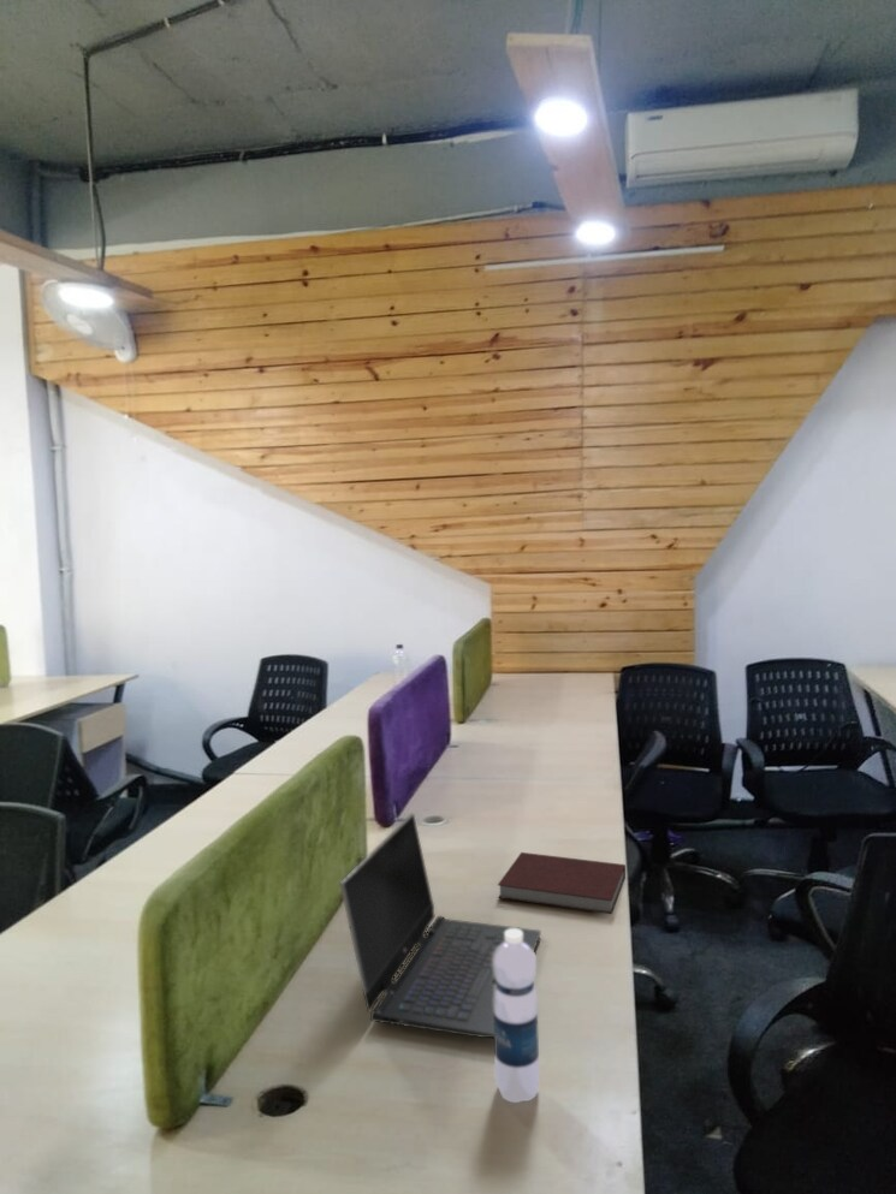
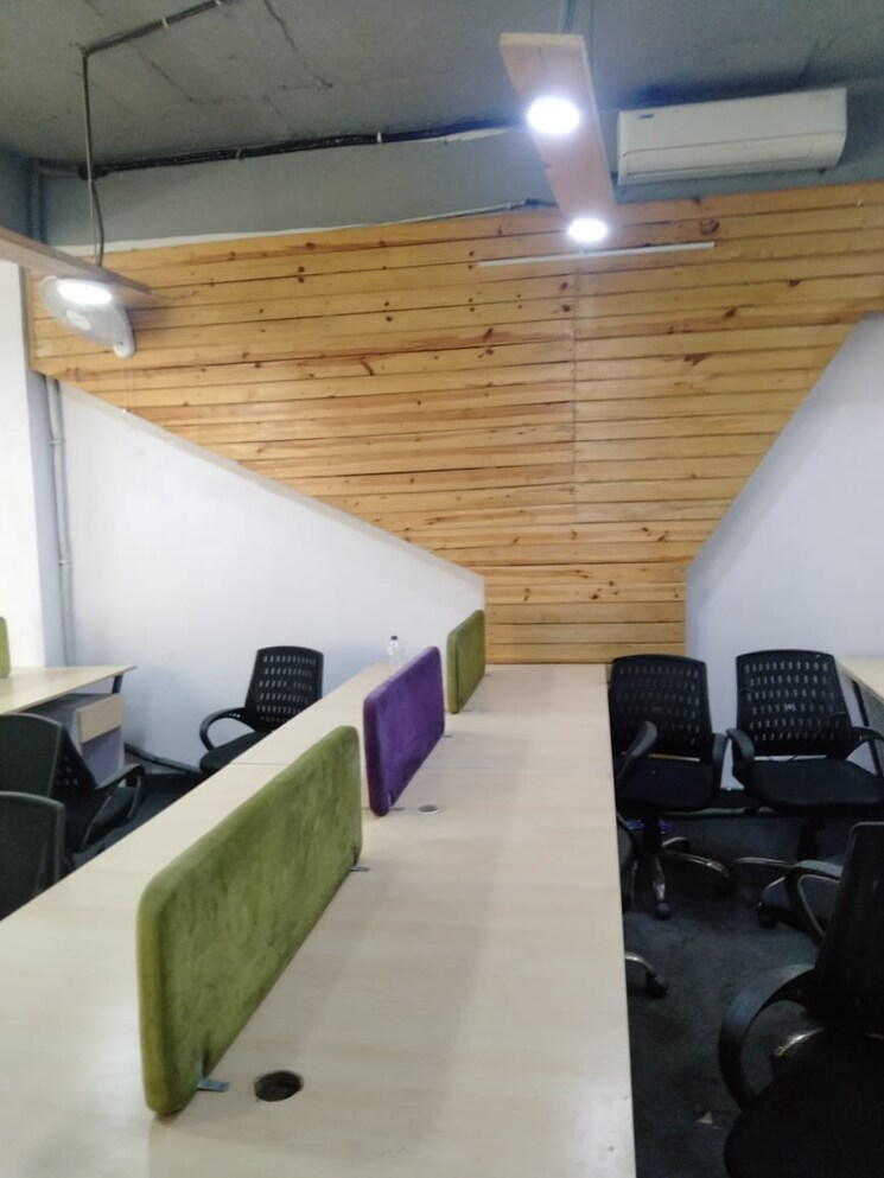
- water bottle [492,929,541,1104]
- laptop computer [339,812,542,1039]
- notebook [497,851,627,915]
